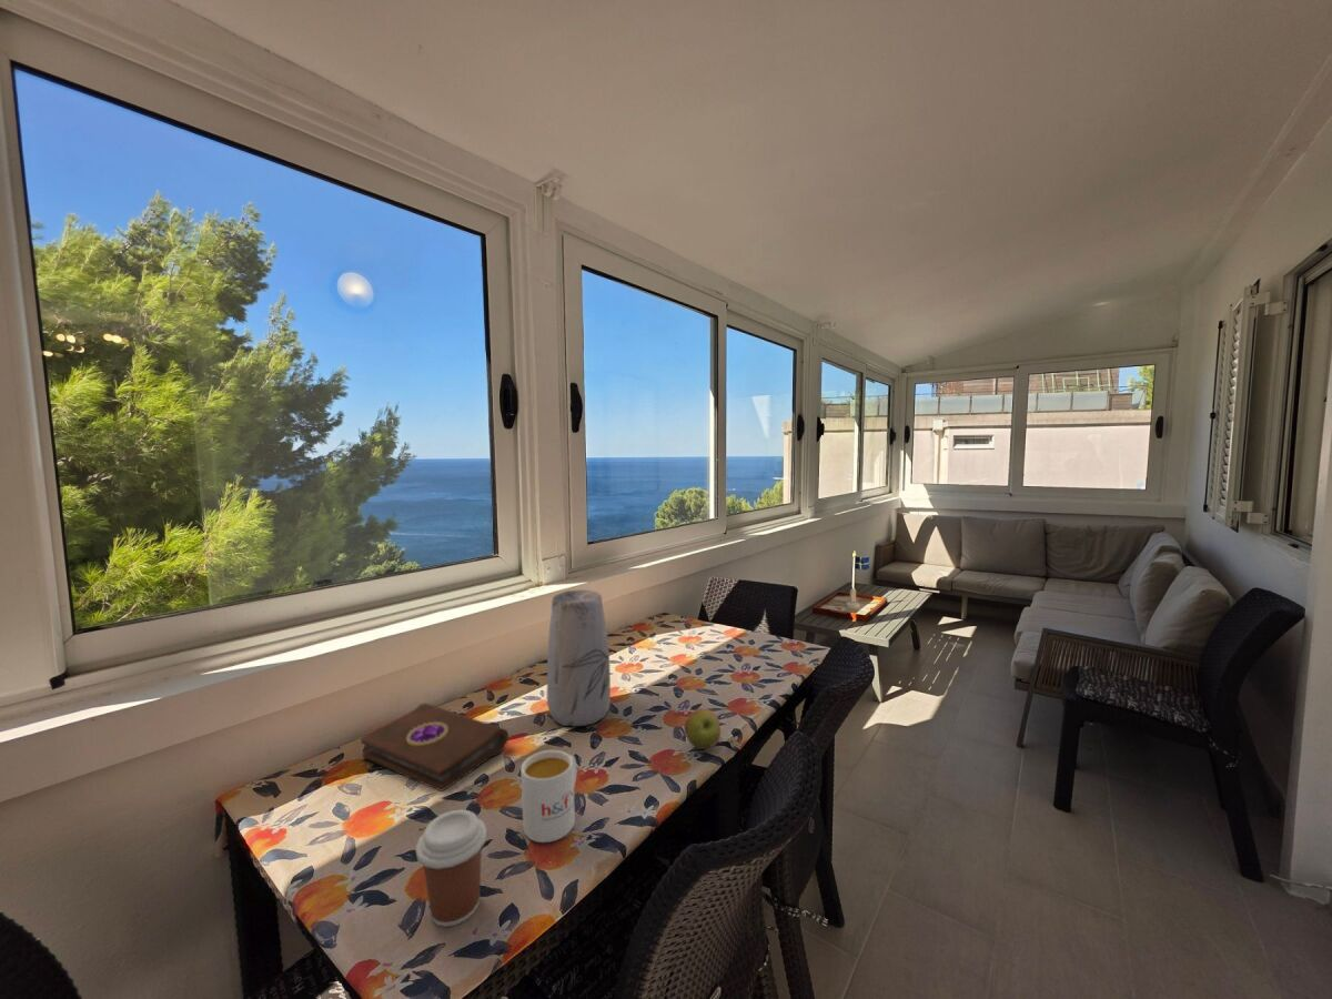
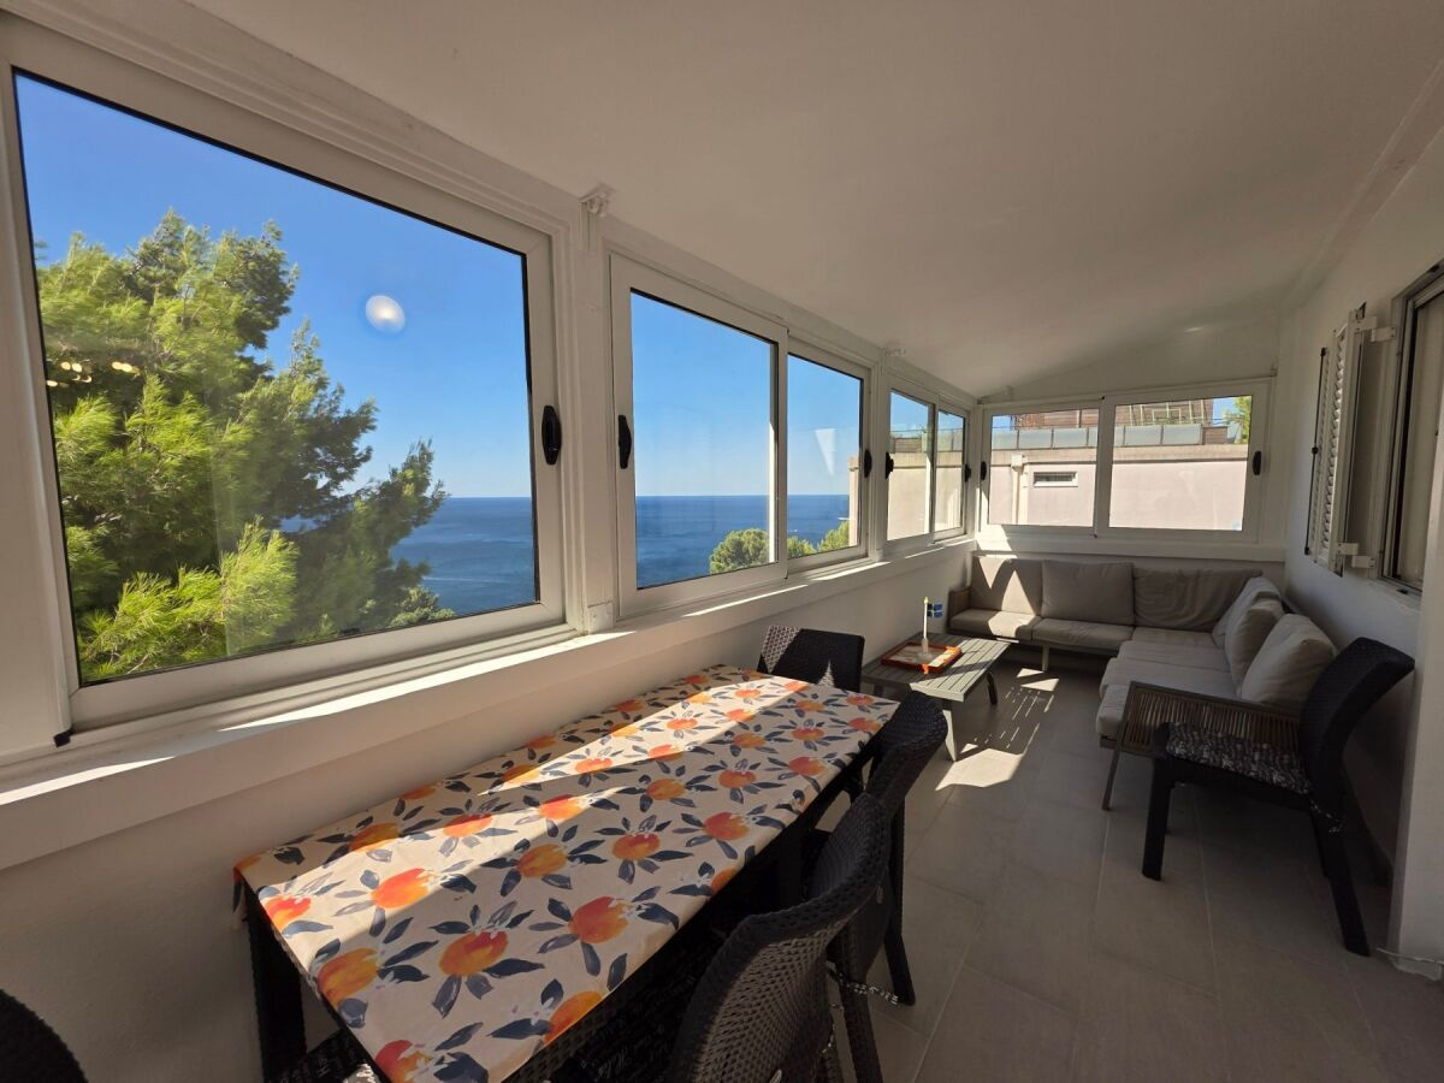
- mug [519,749,577,844]
- coffee cup [414,808,488,928]
- book [360,702,509,793]
- apple [684,707,722,750]
- vase [546,588,612,727]
